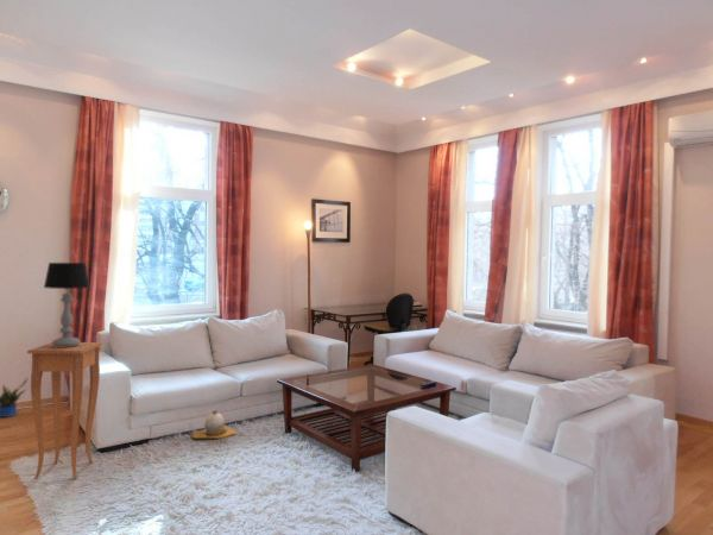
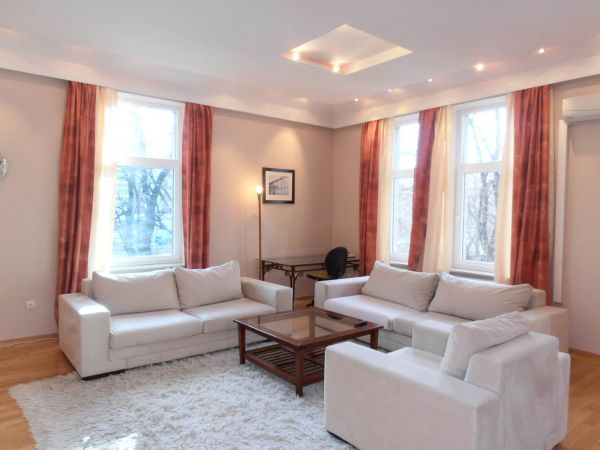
- table lamp [43,262,92,347]
- vase [190,409,238,440]
- side table [26,341,103,480]
- potted plant [0,376,30,418]
